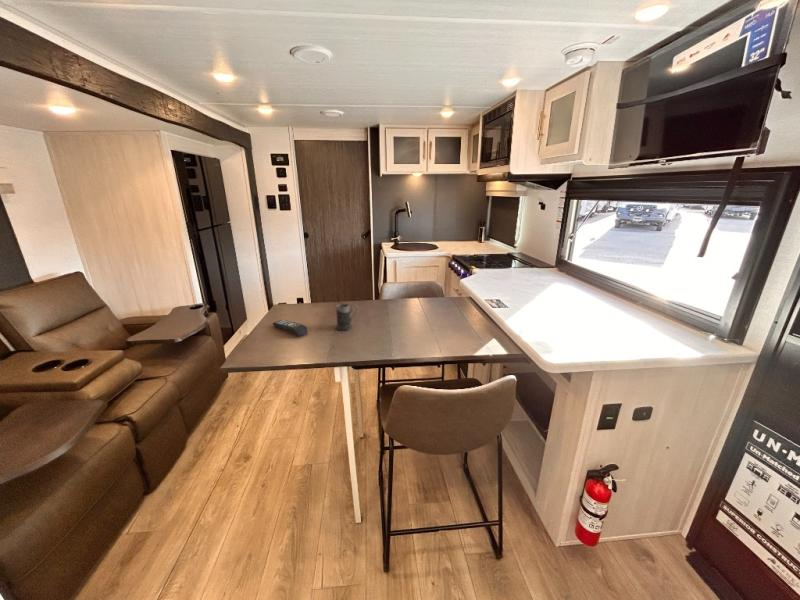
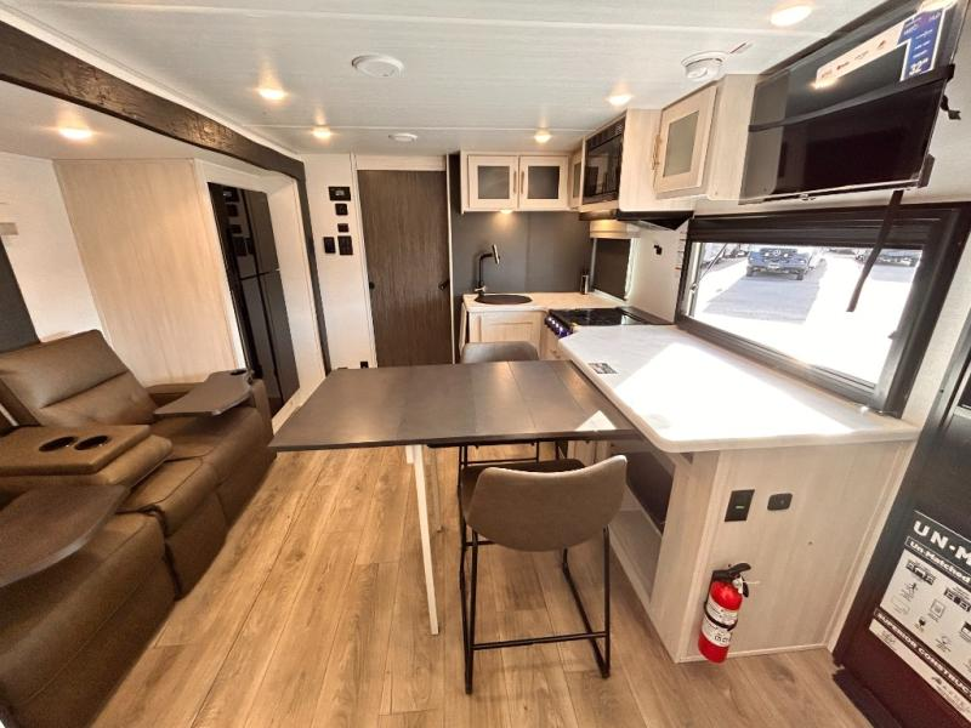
- remote control [272,319,309,337]
- mug [335,303,359,331]
